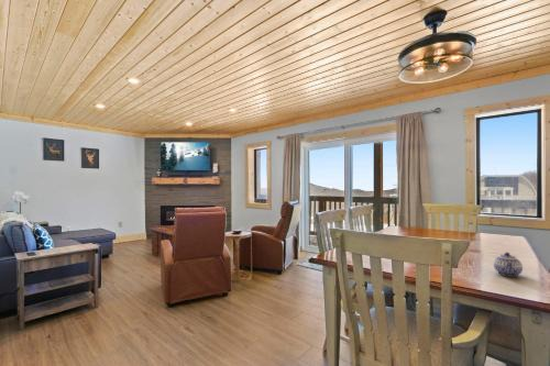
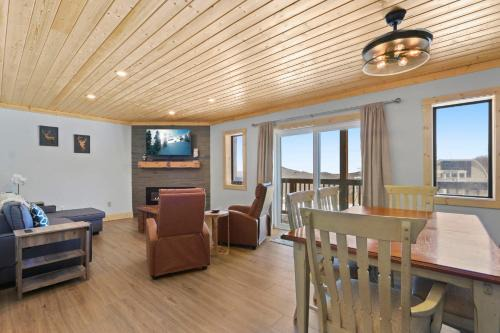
- teapot [493,252,524,278]
